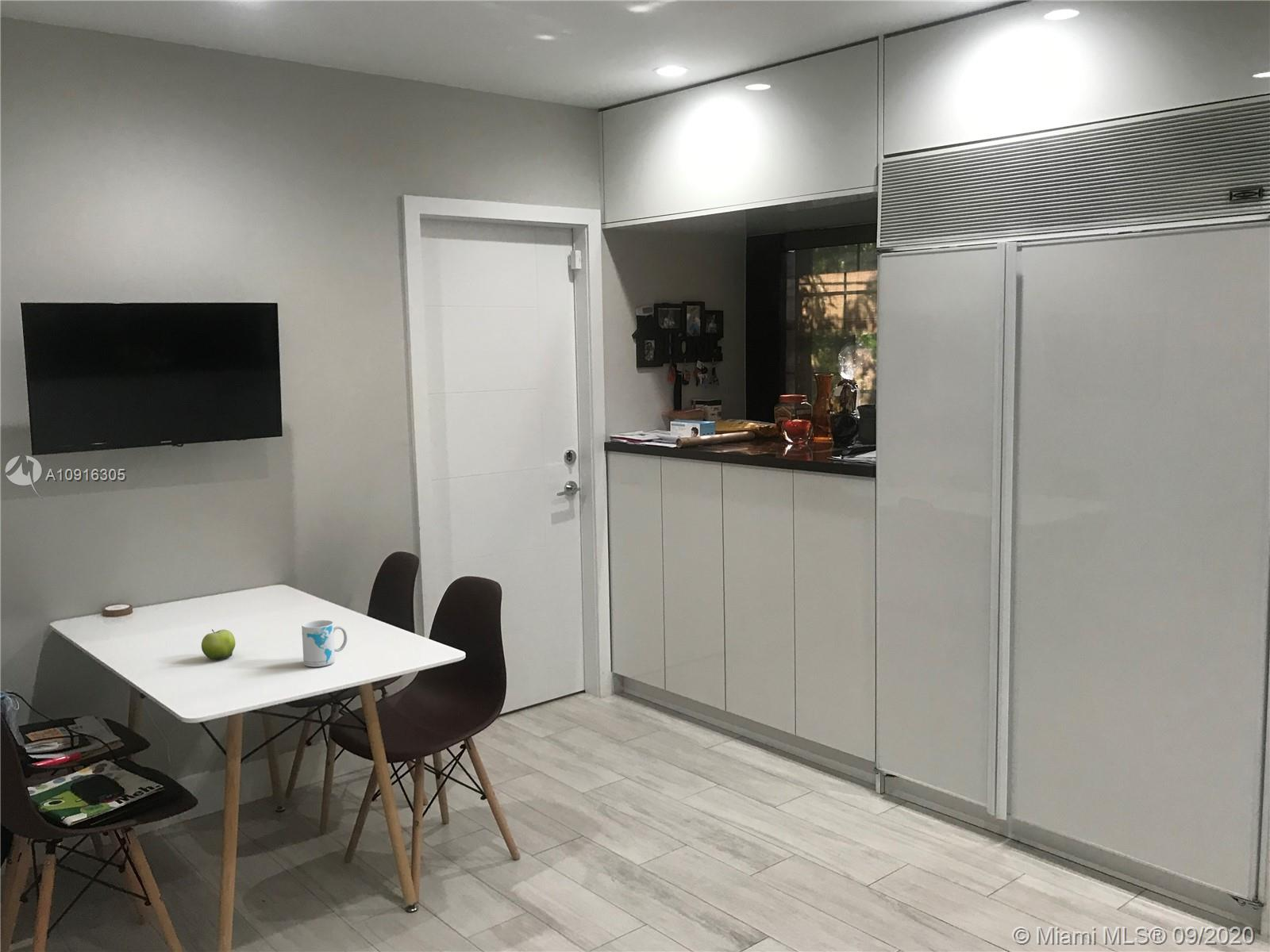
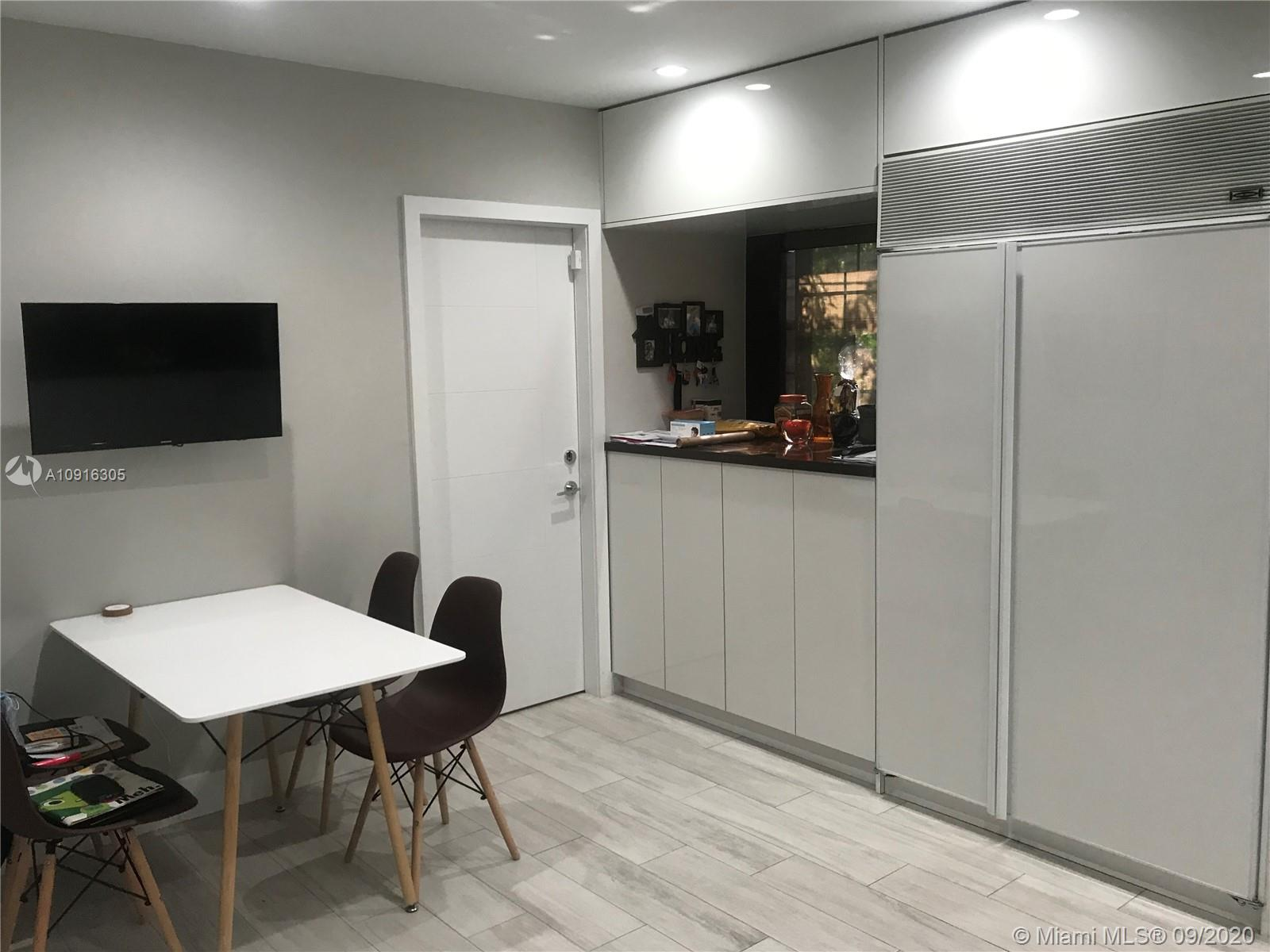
- fruit [201,628,236,661]
- mug [301,620,348,667]
